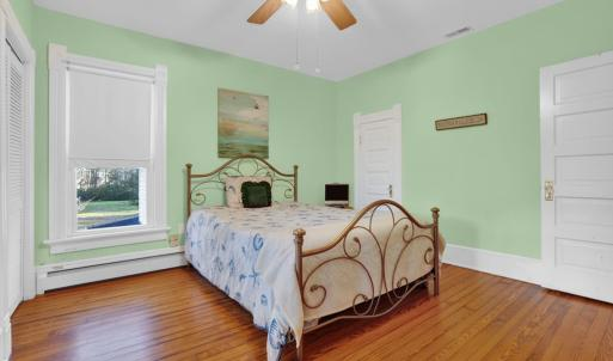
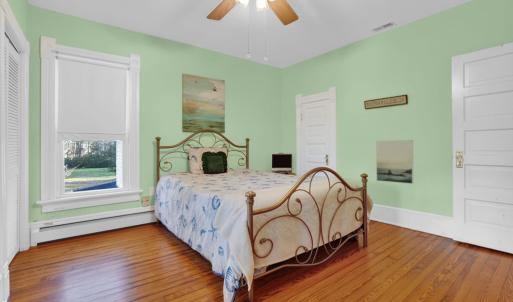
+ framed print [375,139,414,185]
